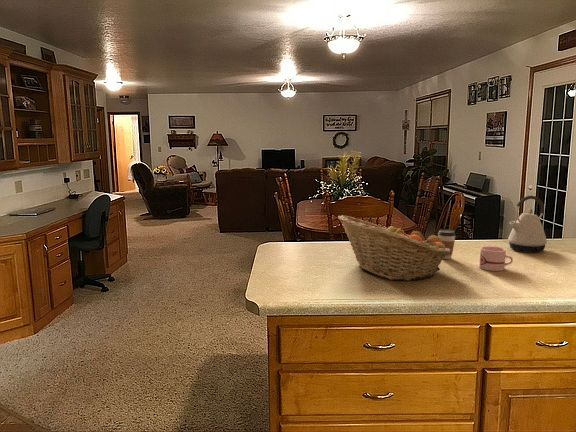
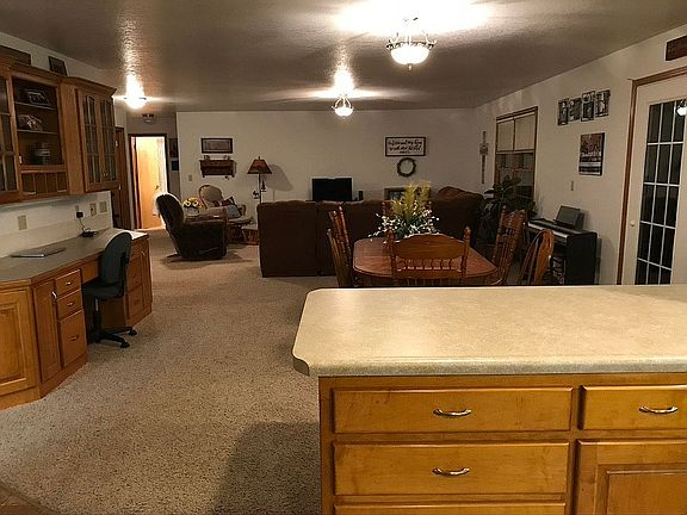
- coffee cup [437,228,456,260]
- fruit basket [337,214,451,282]
- mug [478,245,514,272]
- kettle [507,195,548,254]
